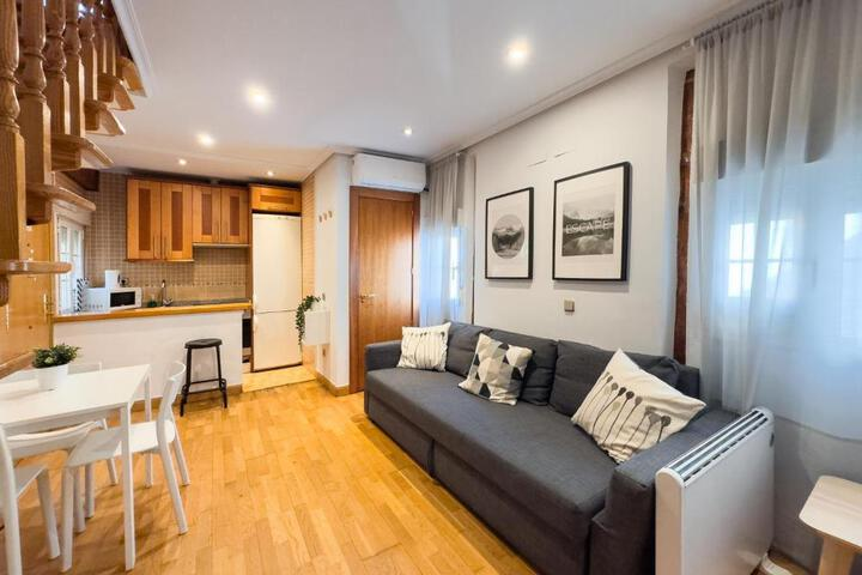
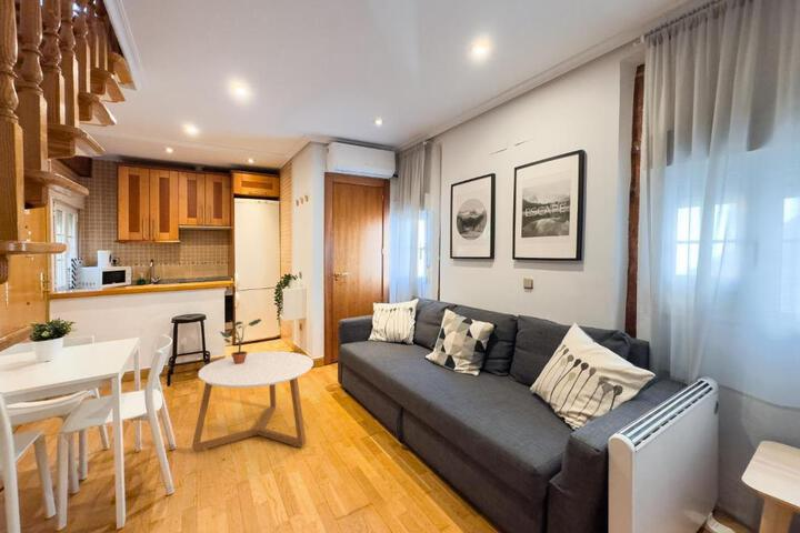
+ potted plant [219,318,262,364]
+ coffee table [191,351,314,452]
